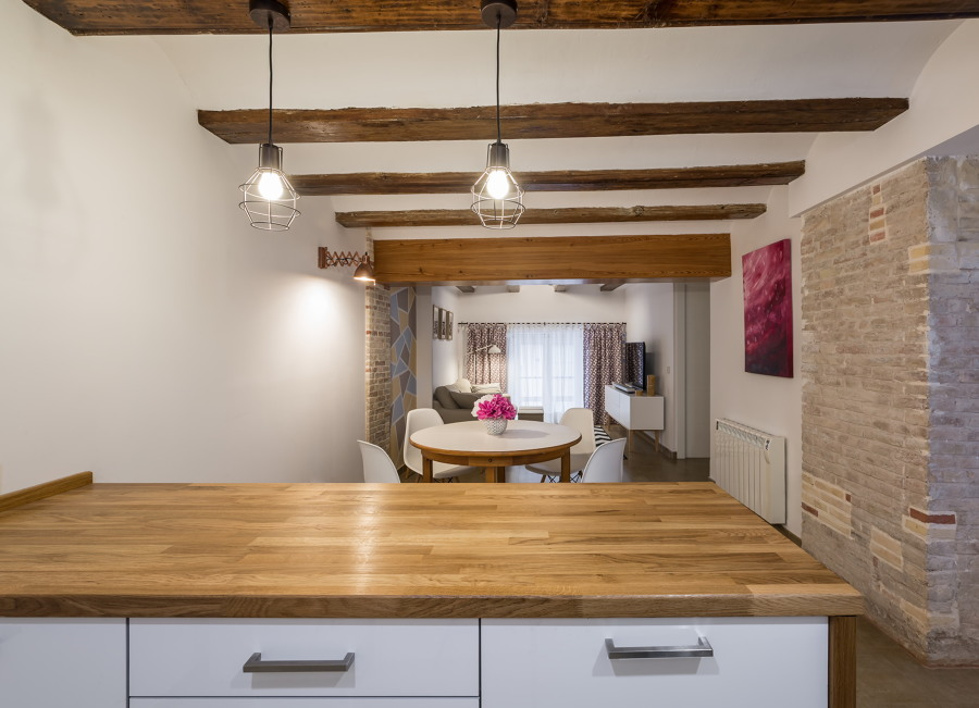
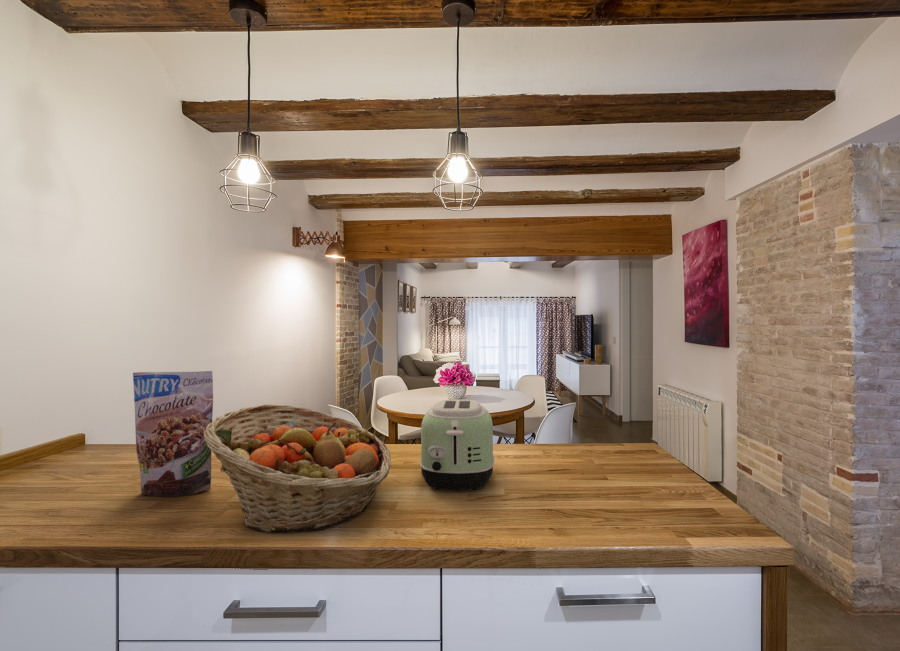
+ toaster [419,398,495,491]
+ fruit basket [204,403,392,534]
+ granola pouch [132,370,214,498]
